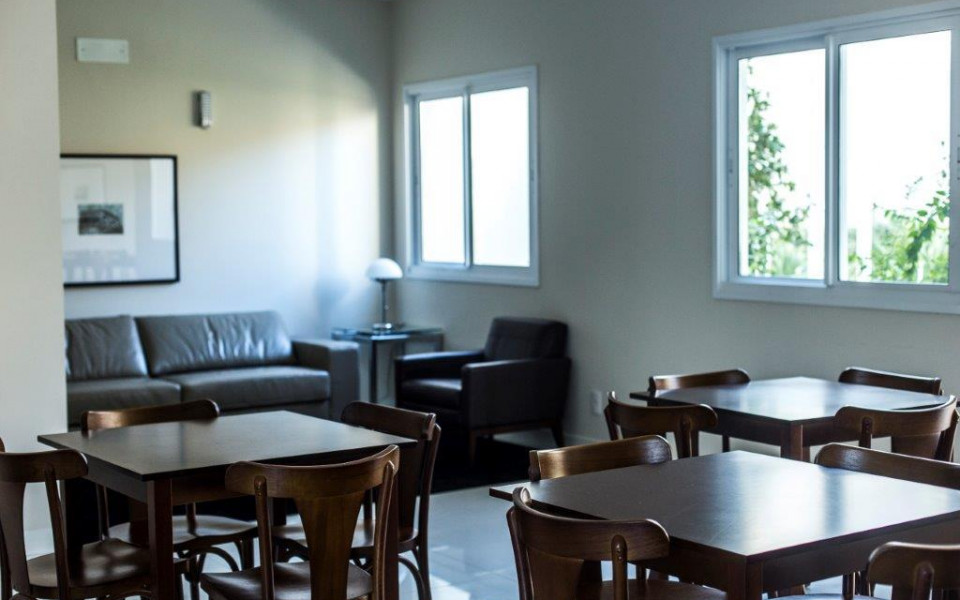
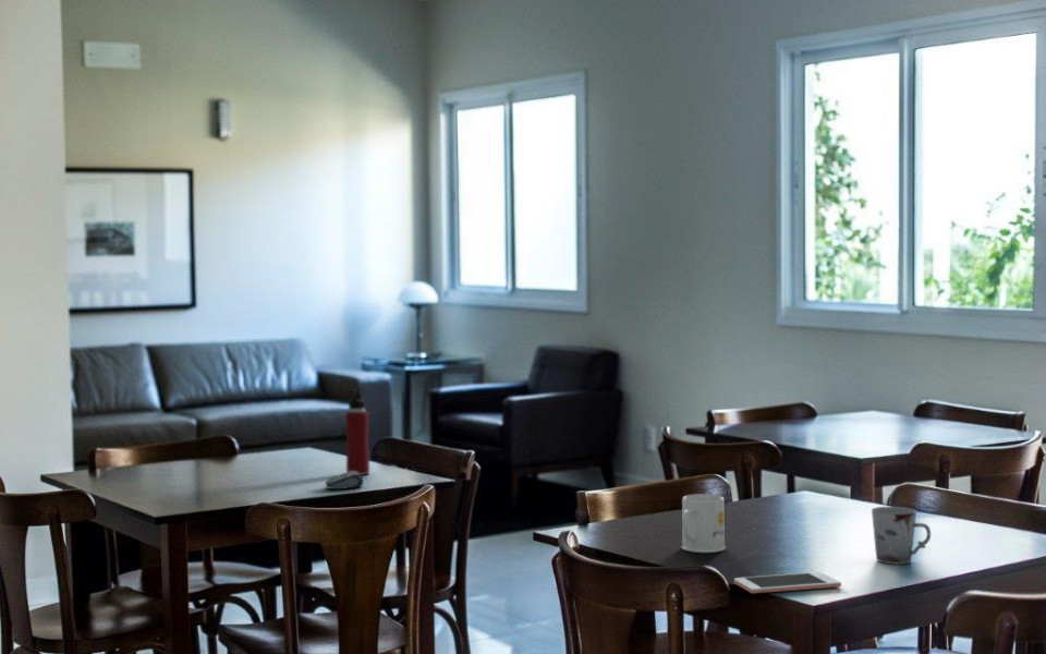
+ computer mouse [325,472,364,491]
+ cell phone [733,571,842,594]
+ cup [871,506,932,566]
+ water bottle [344,387,370,476]
+ mug [681,493,727,554]
